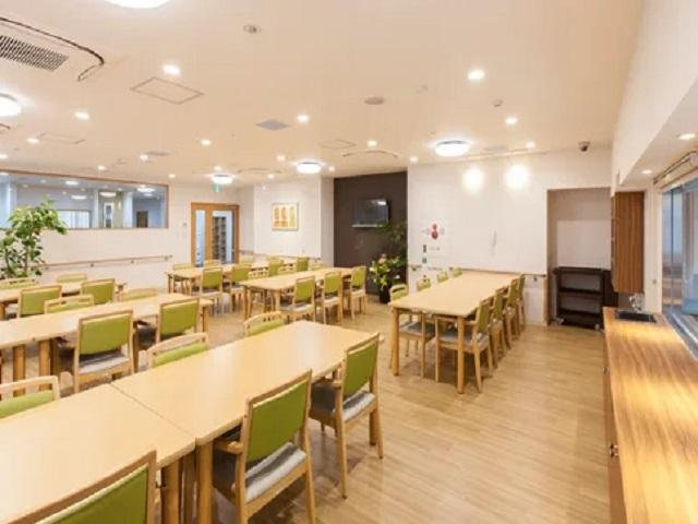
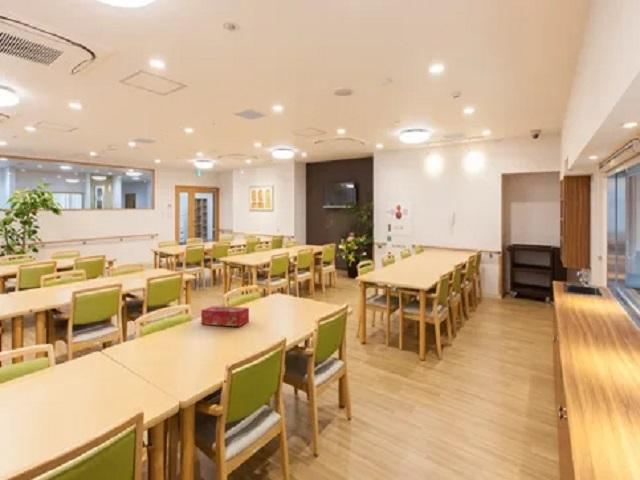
+ tissue box [200,305,250,327]
